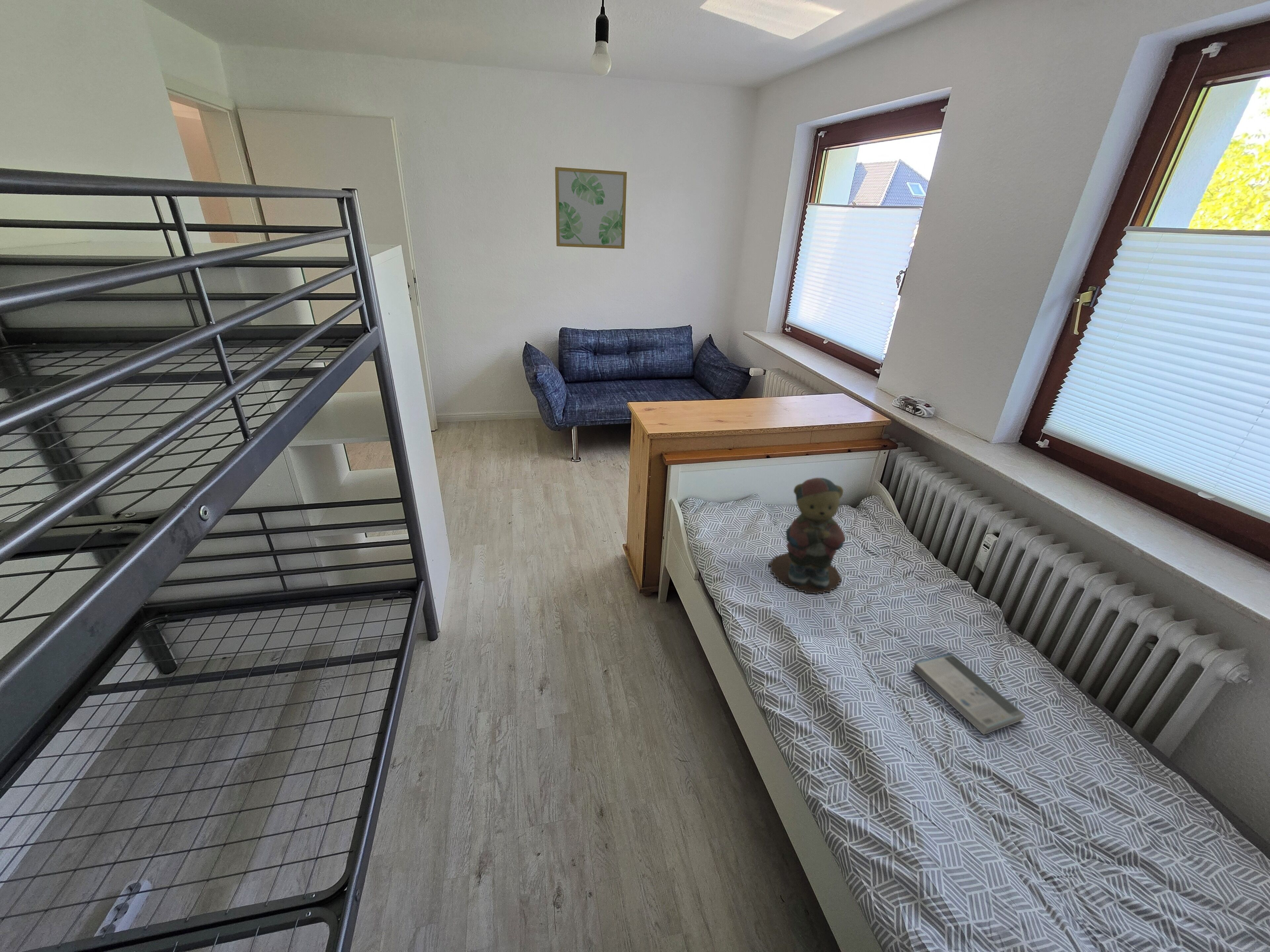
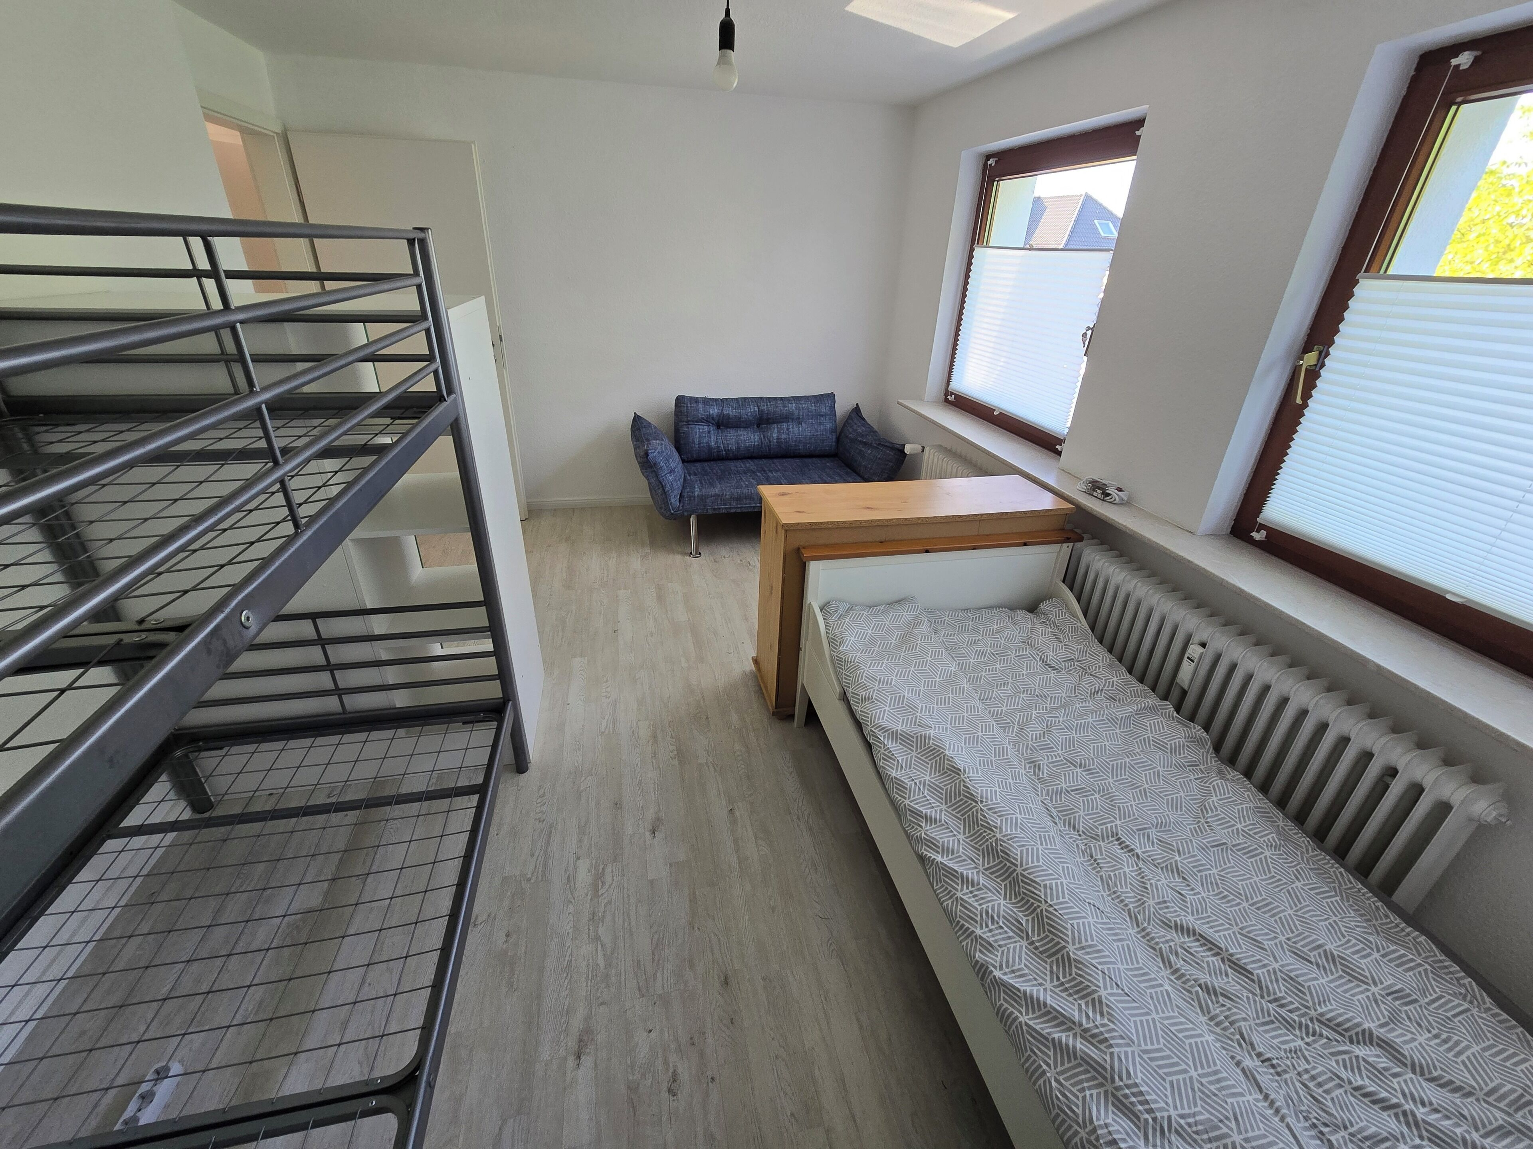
- wall art [555,167,627,249]
- teddy bear [768,477,846,595]
- book [912,652,1026,735]
